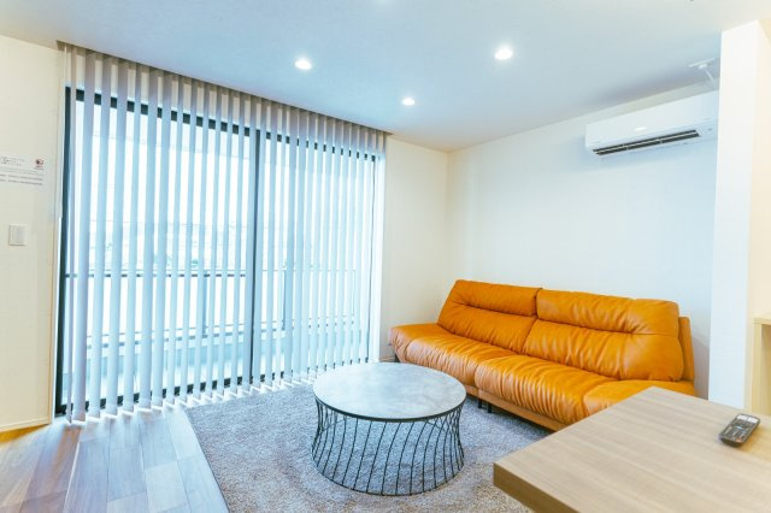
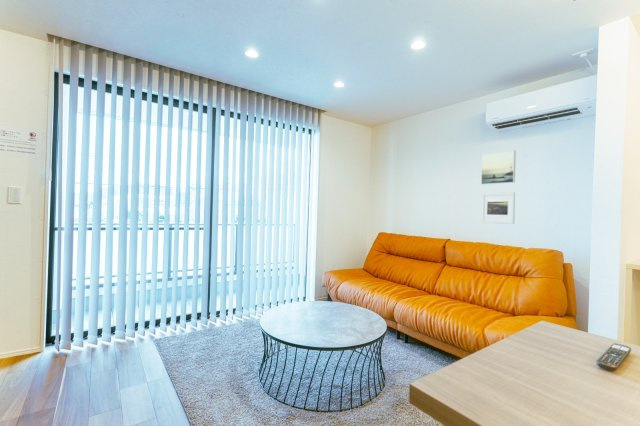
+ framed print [480,149,517,185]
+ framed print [480,191,516,225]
